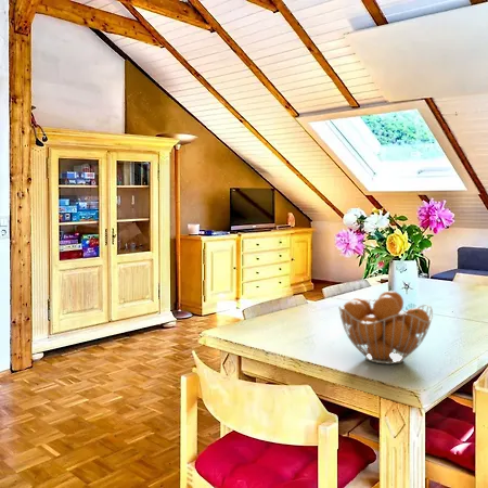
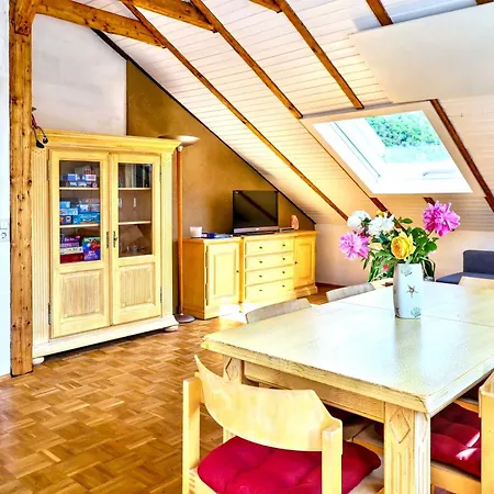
- fruit basket [338,290,434,365]
